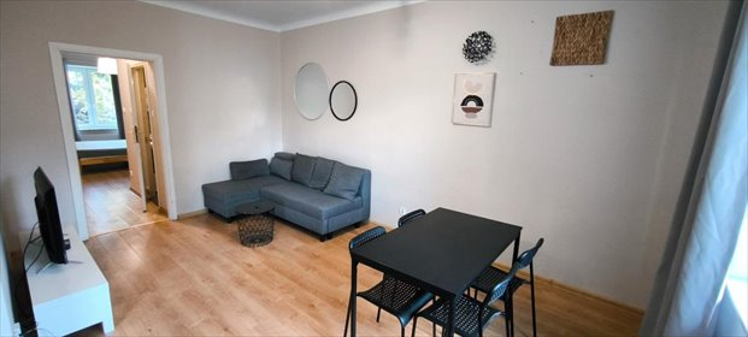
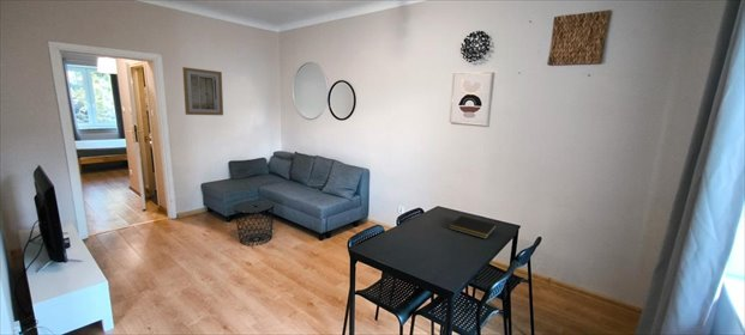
+ wall art [181,66,224,116]
+ notepad [447,214,498,240]
